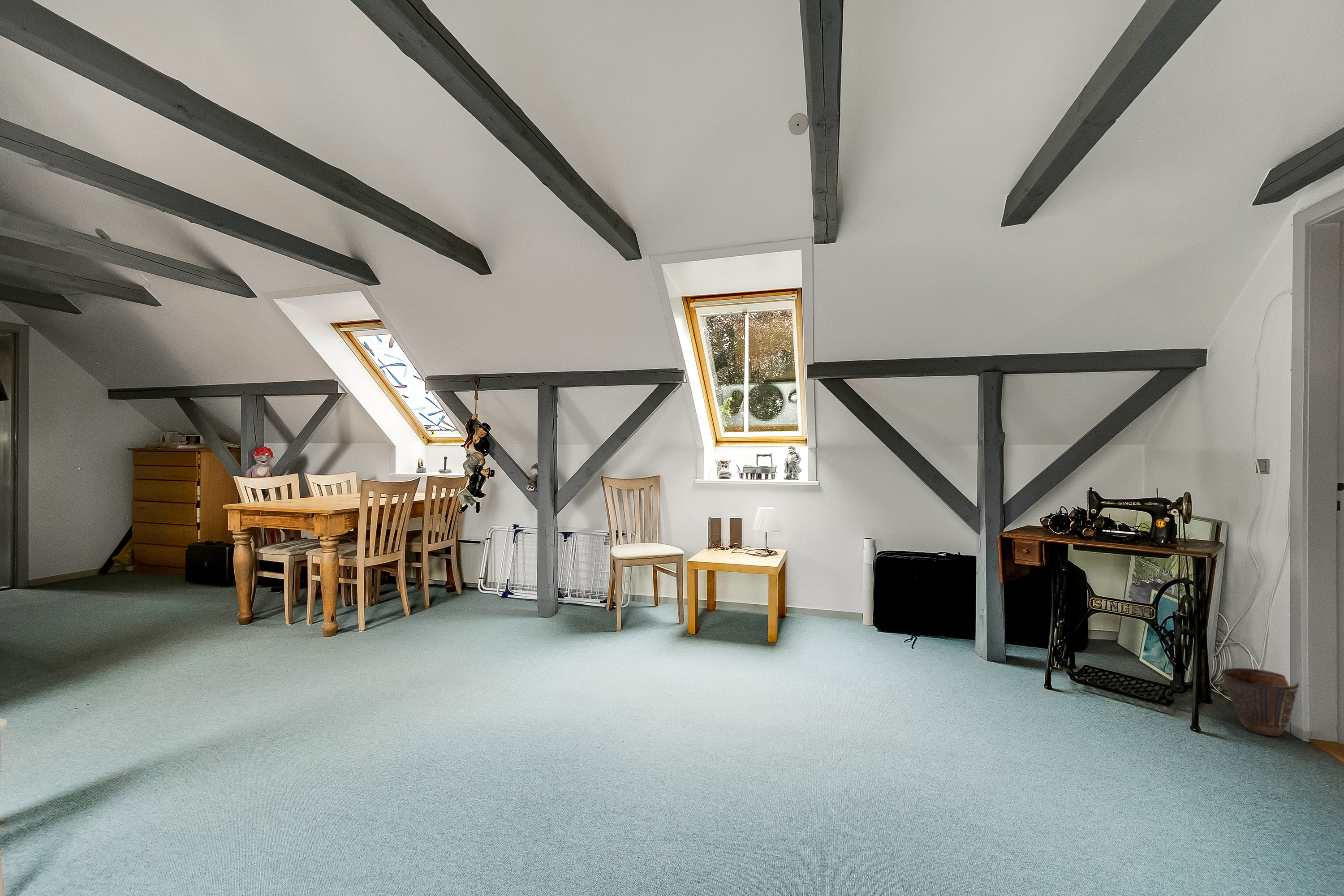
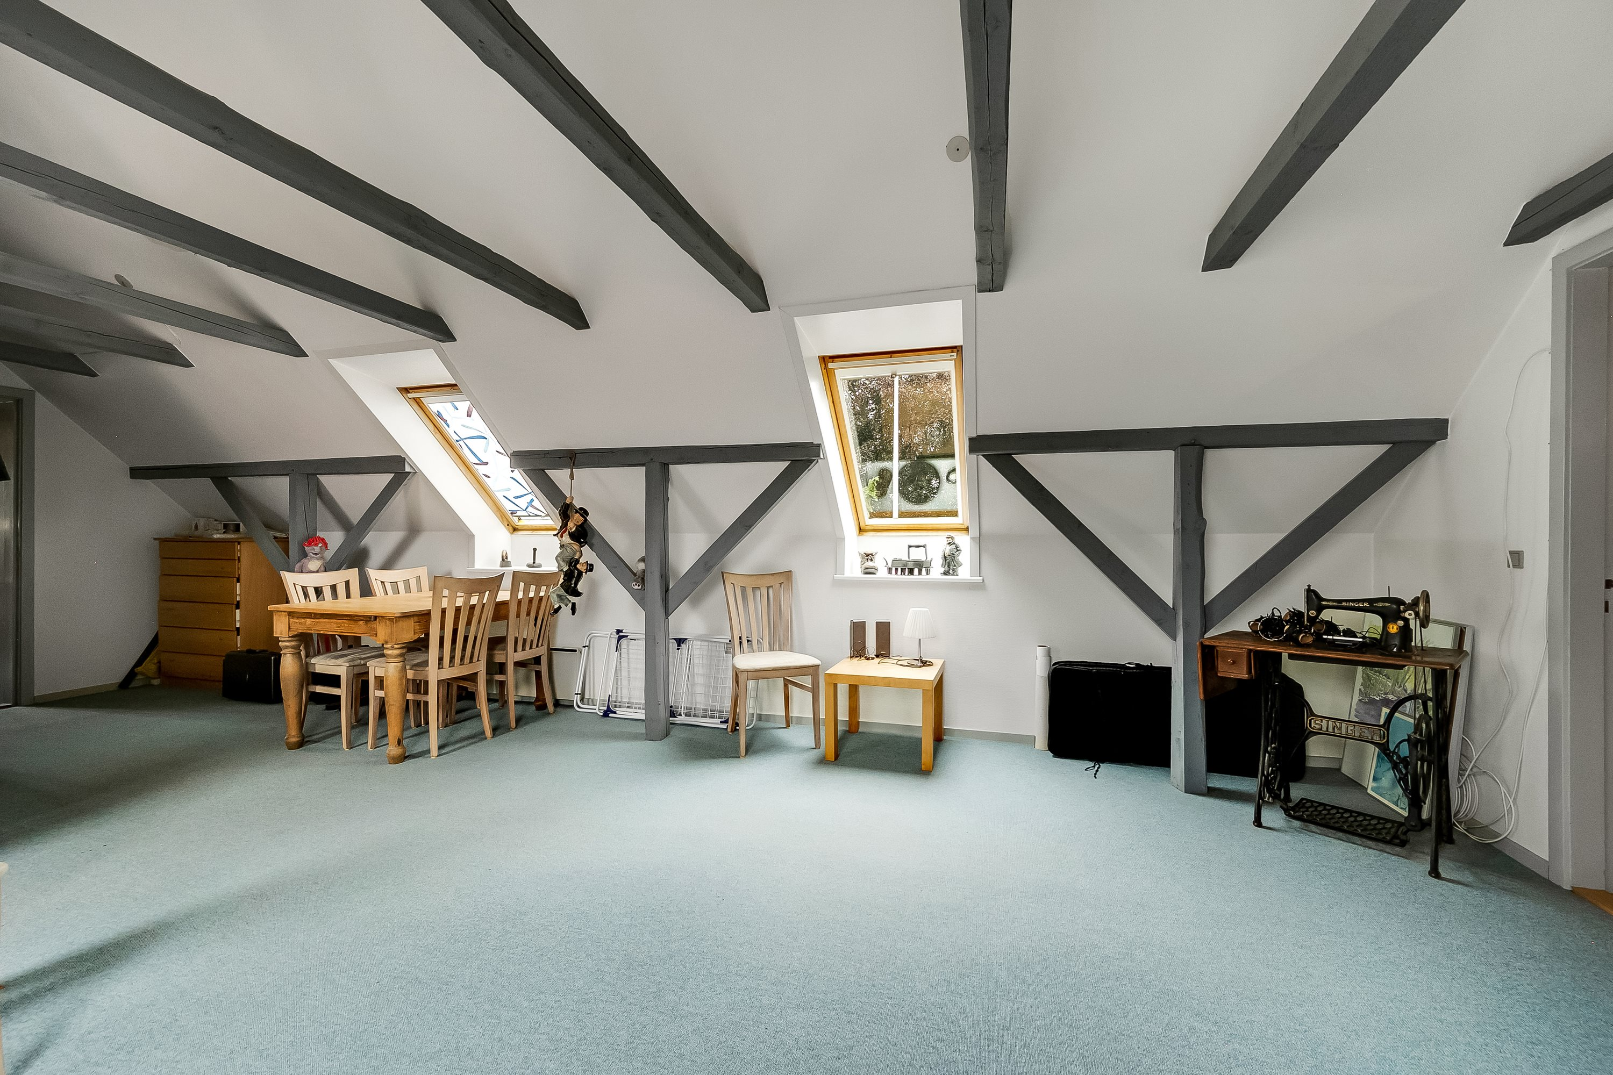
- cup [1220,668,1300,737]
